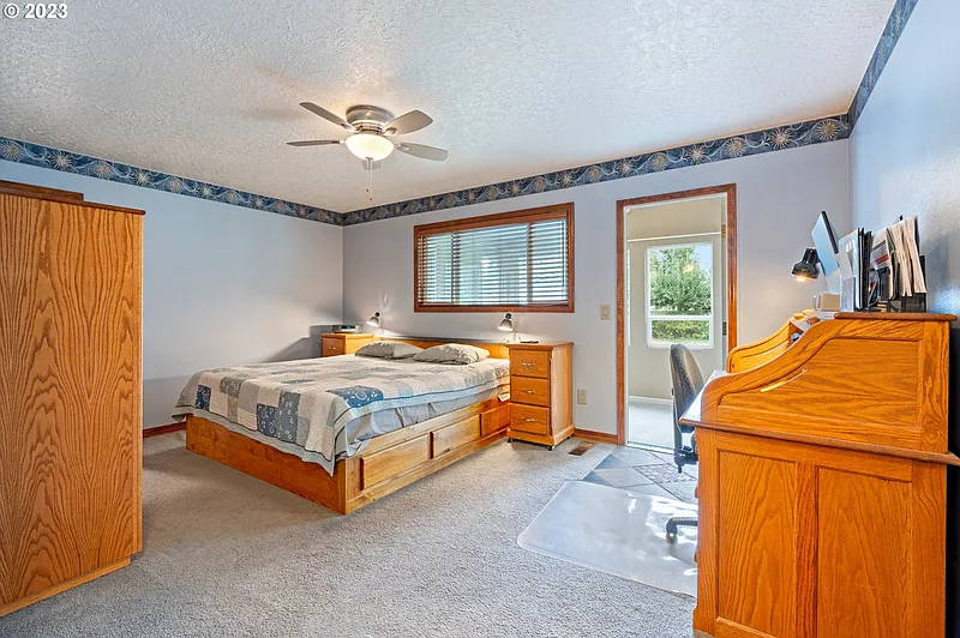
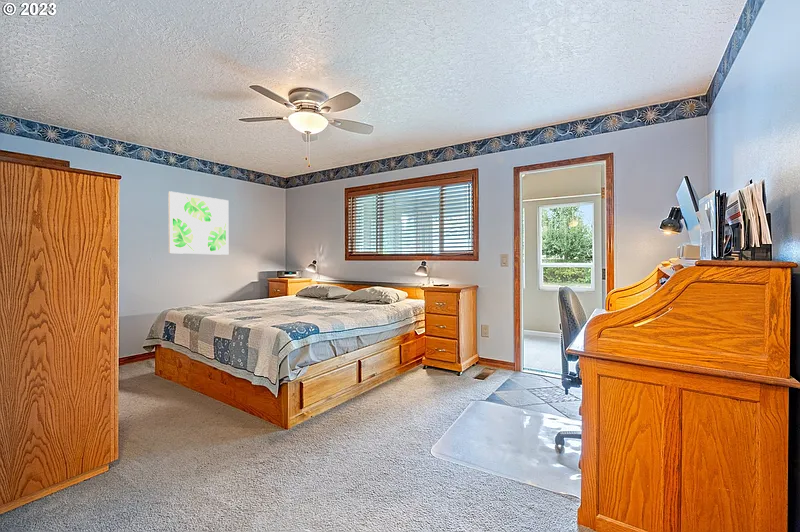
+ wall art [167,190,229,256]
